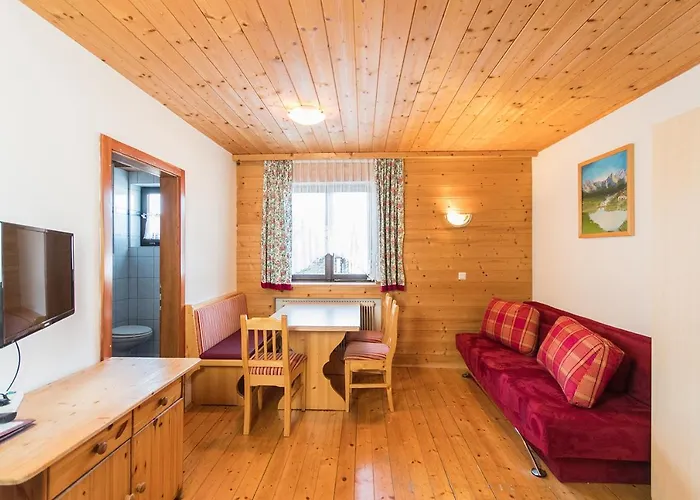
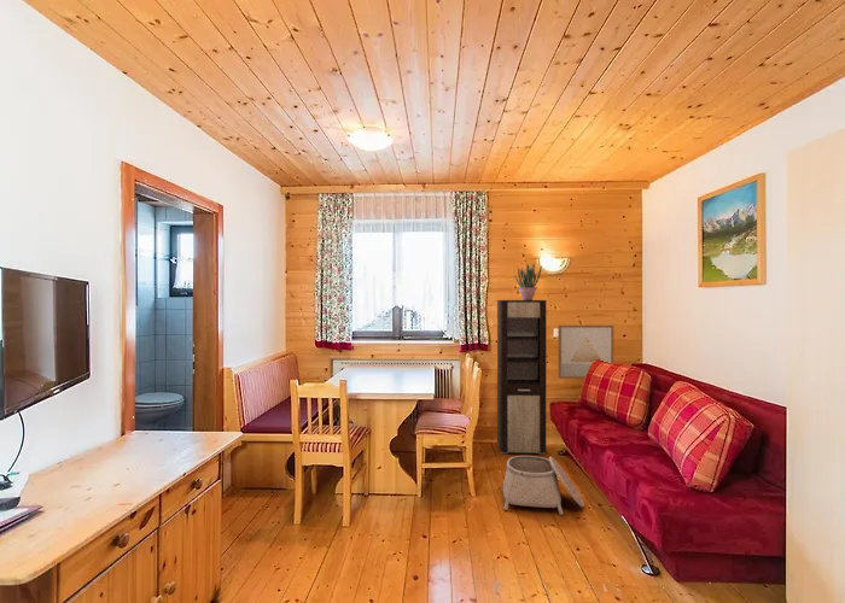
+ potted plant [513,263,543,300]
+ basket [502,455,585,516]
+ cabinet [496,299,548,455]
+ wall art [556,324,614,380]
